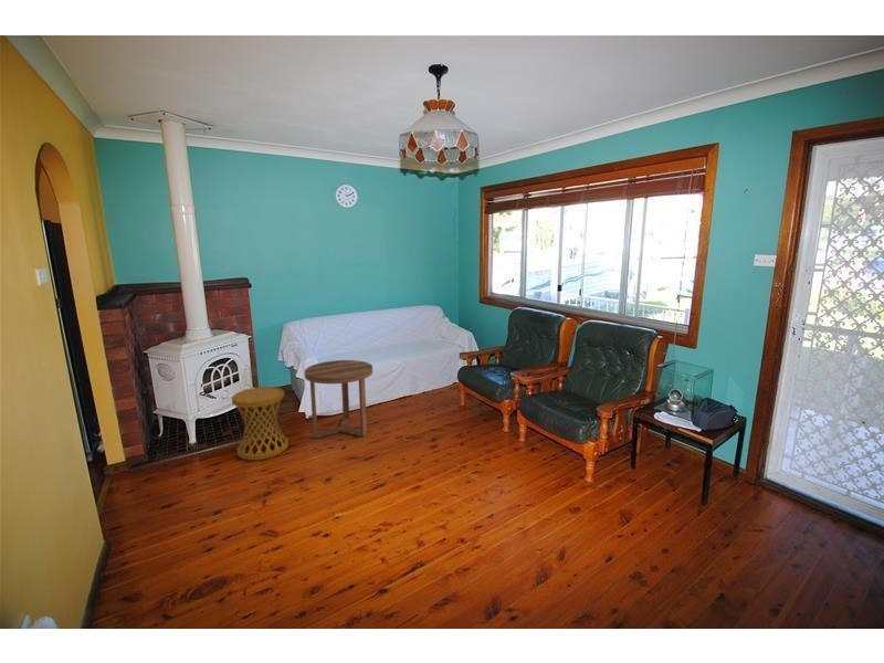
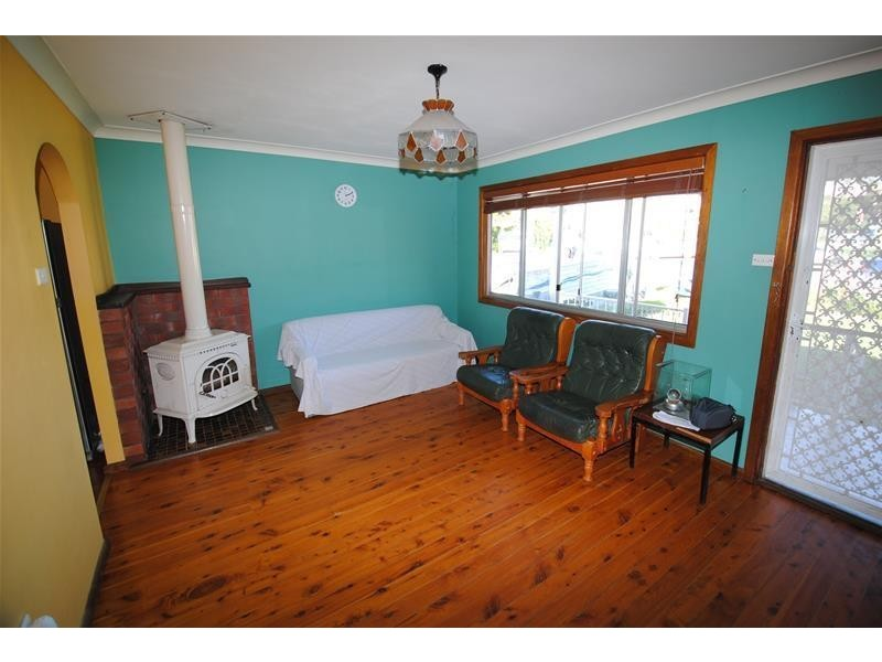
- side table [304,359,373,440]
- side table [231,386,290,461]
